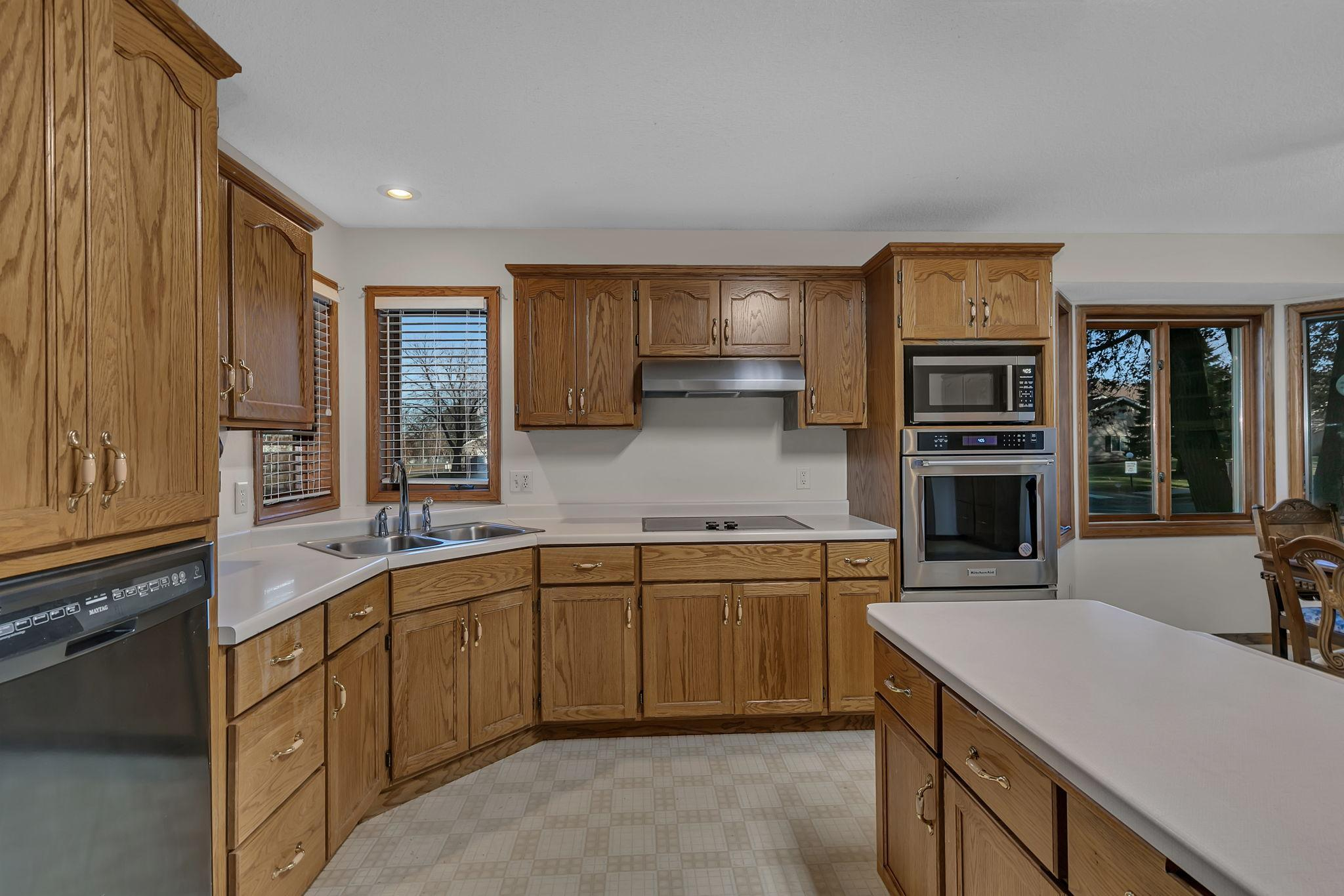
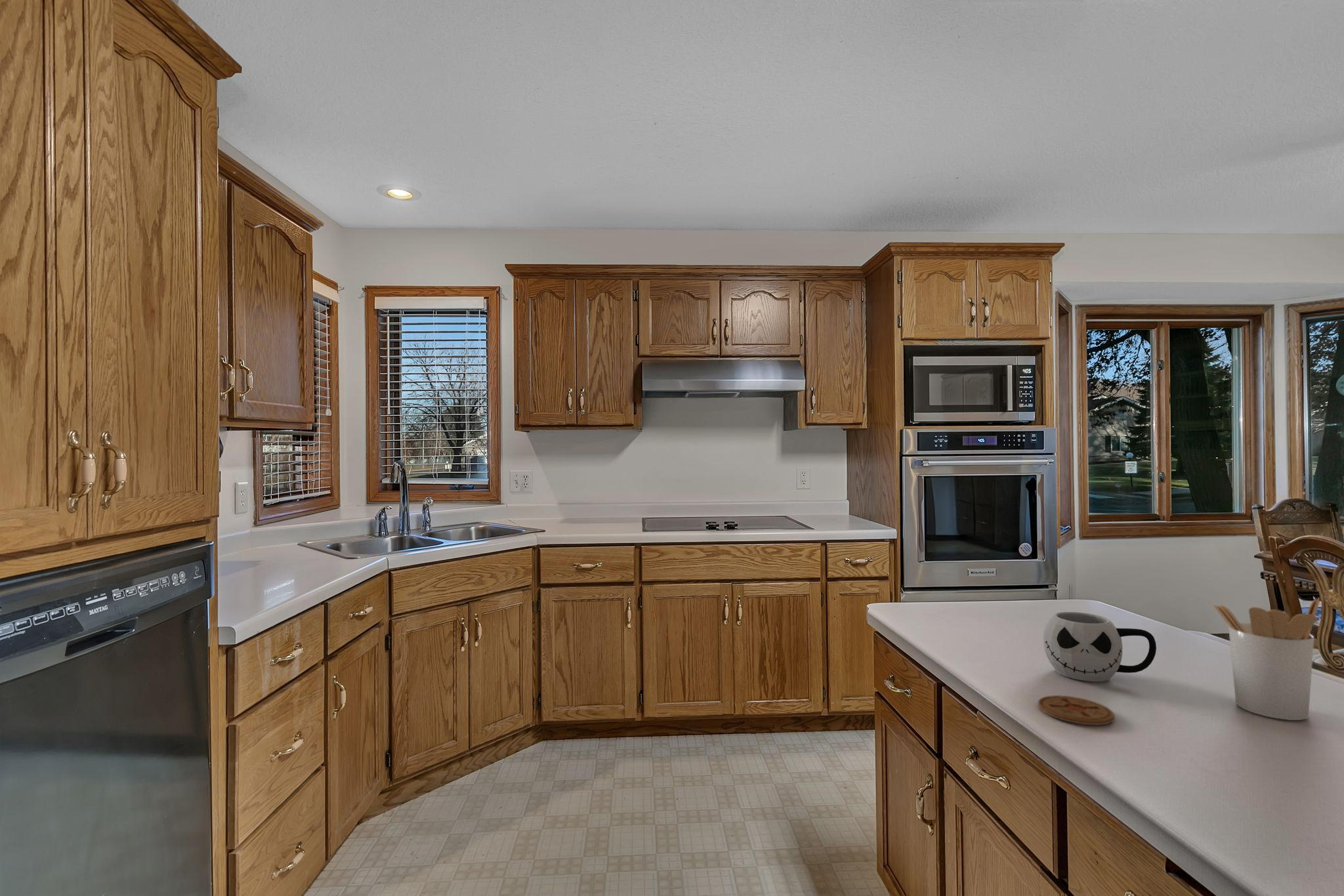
+ coaster [1038,695,1115,725]
+ utensil holder [1213,597,1320,721]
+ mug [1043,611,1157,682]
